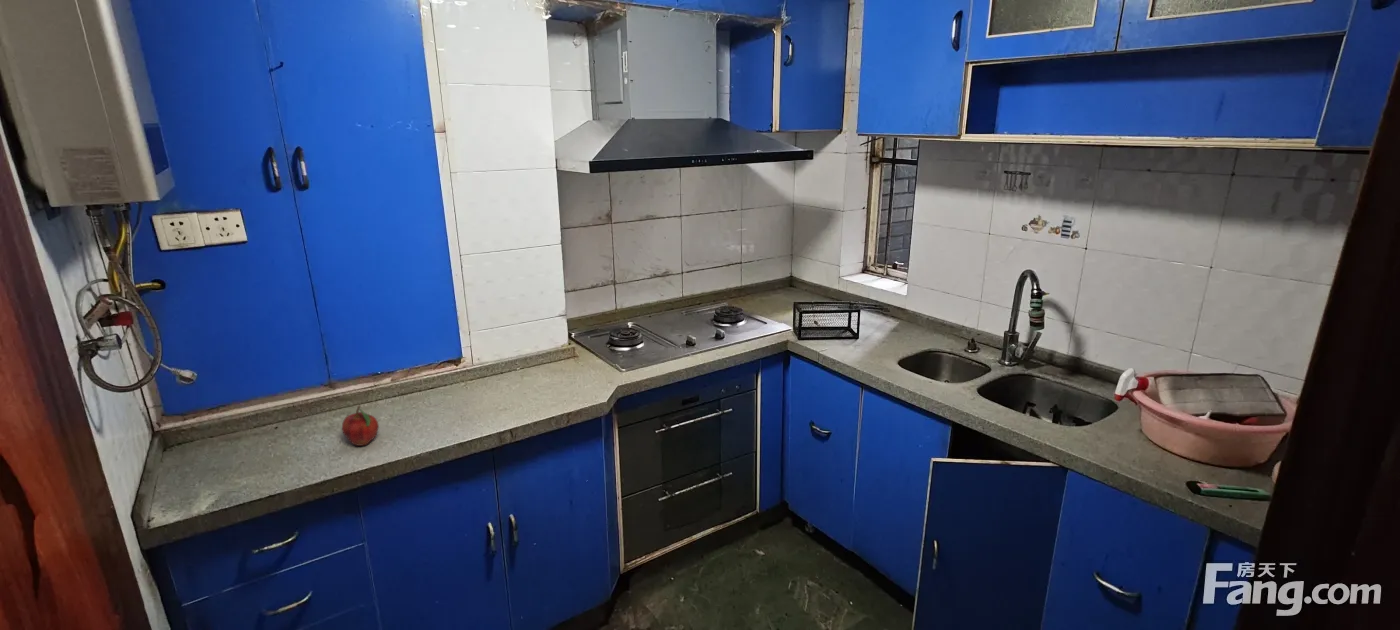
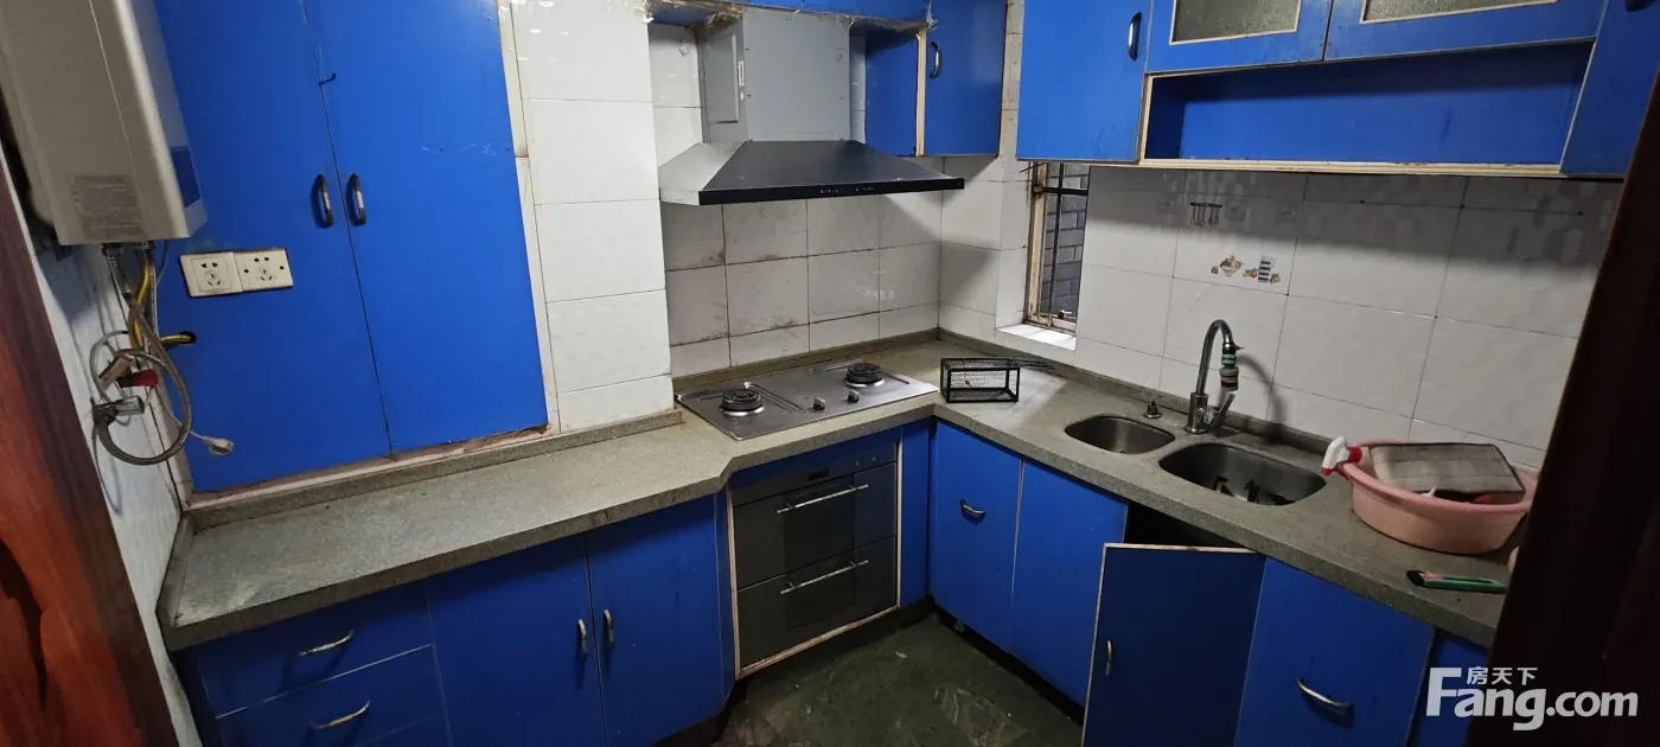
- fruit [341,405,380,447]
